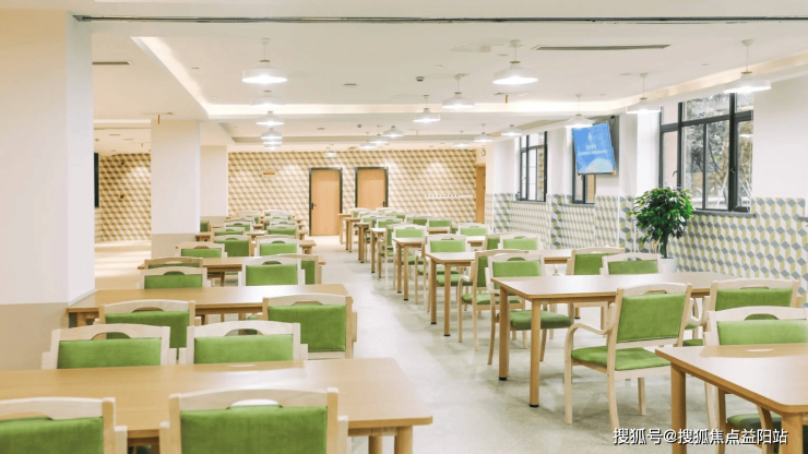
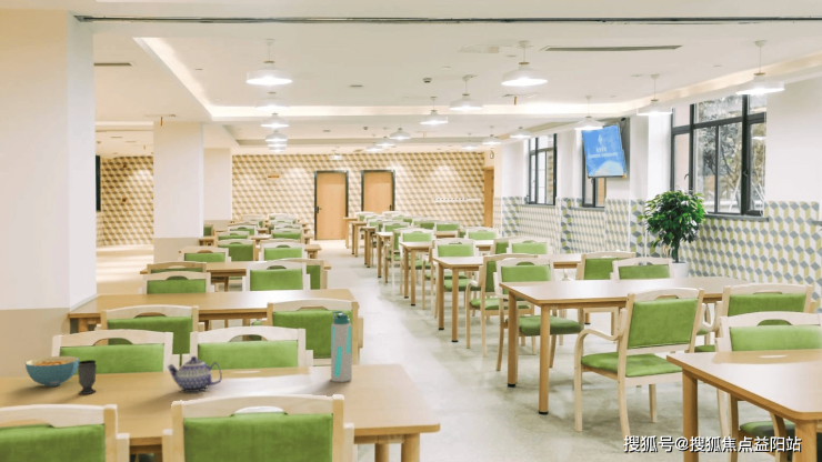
+ cup [77,359,98,395]
+ teapot [167,355,223,393]
+ water bottle [330,310,353,383]
+ cereal bowl [24,355,81,388]
